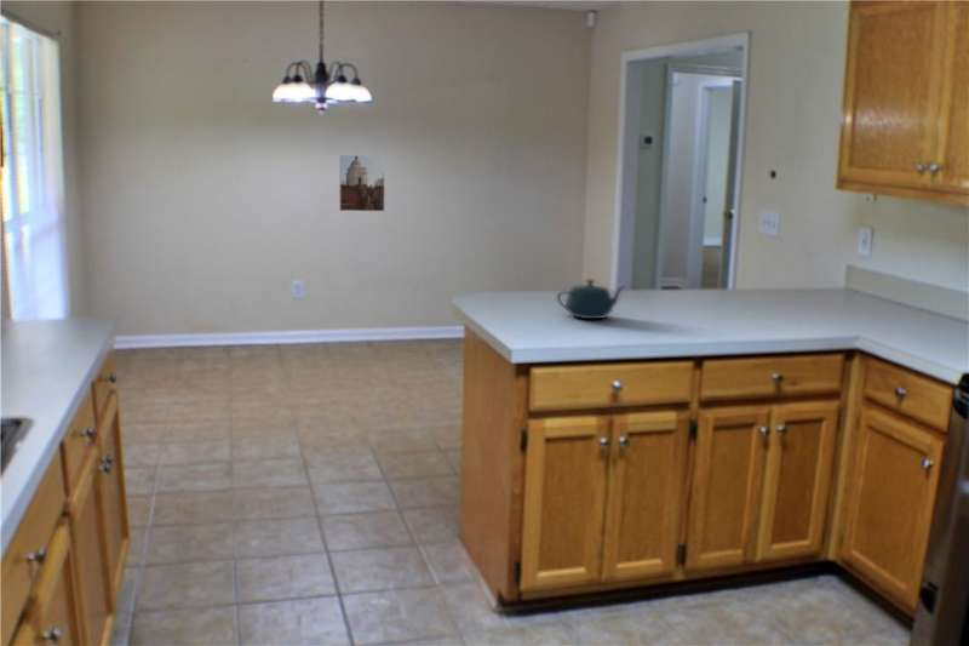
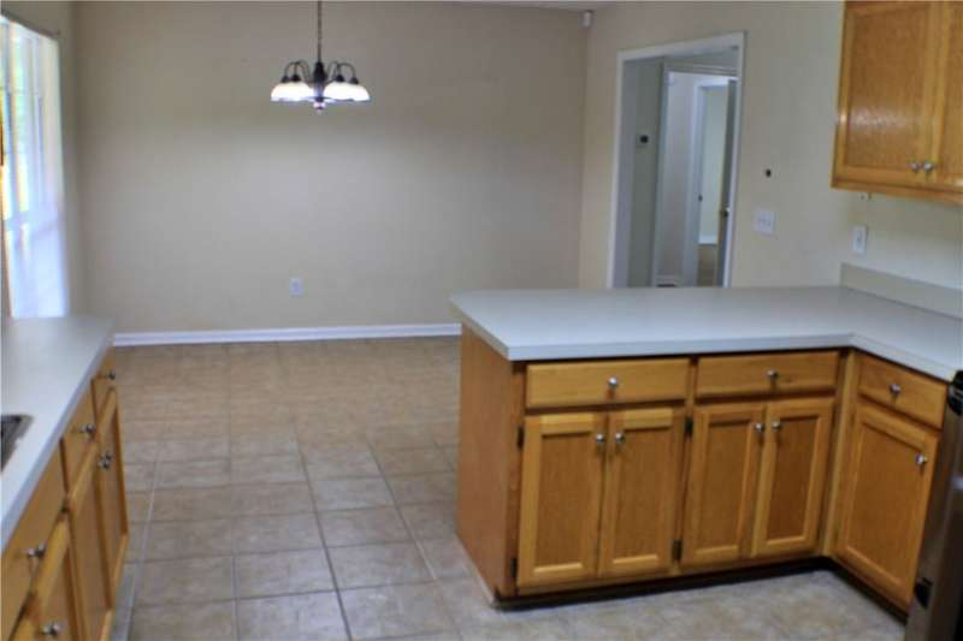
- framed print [338,154,386,212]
- teapot [556,278,625,320]
